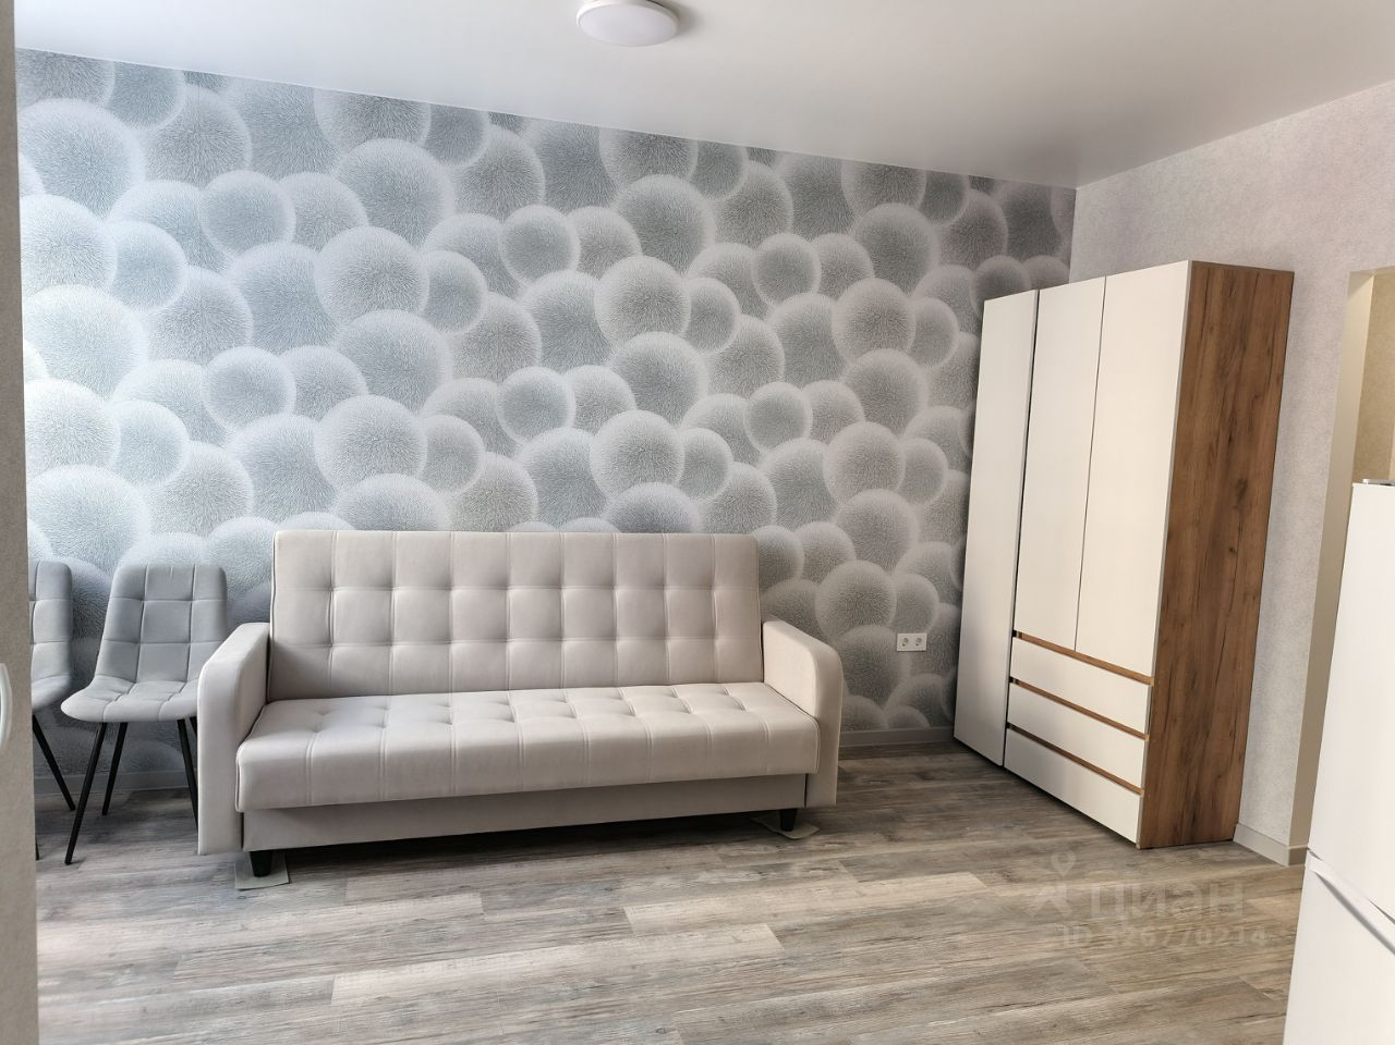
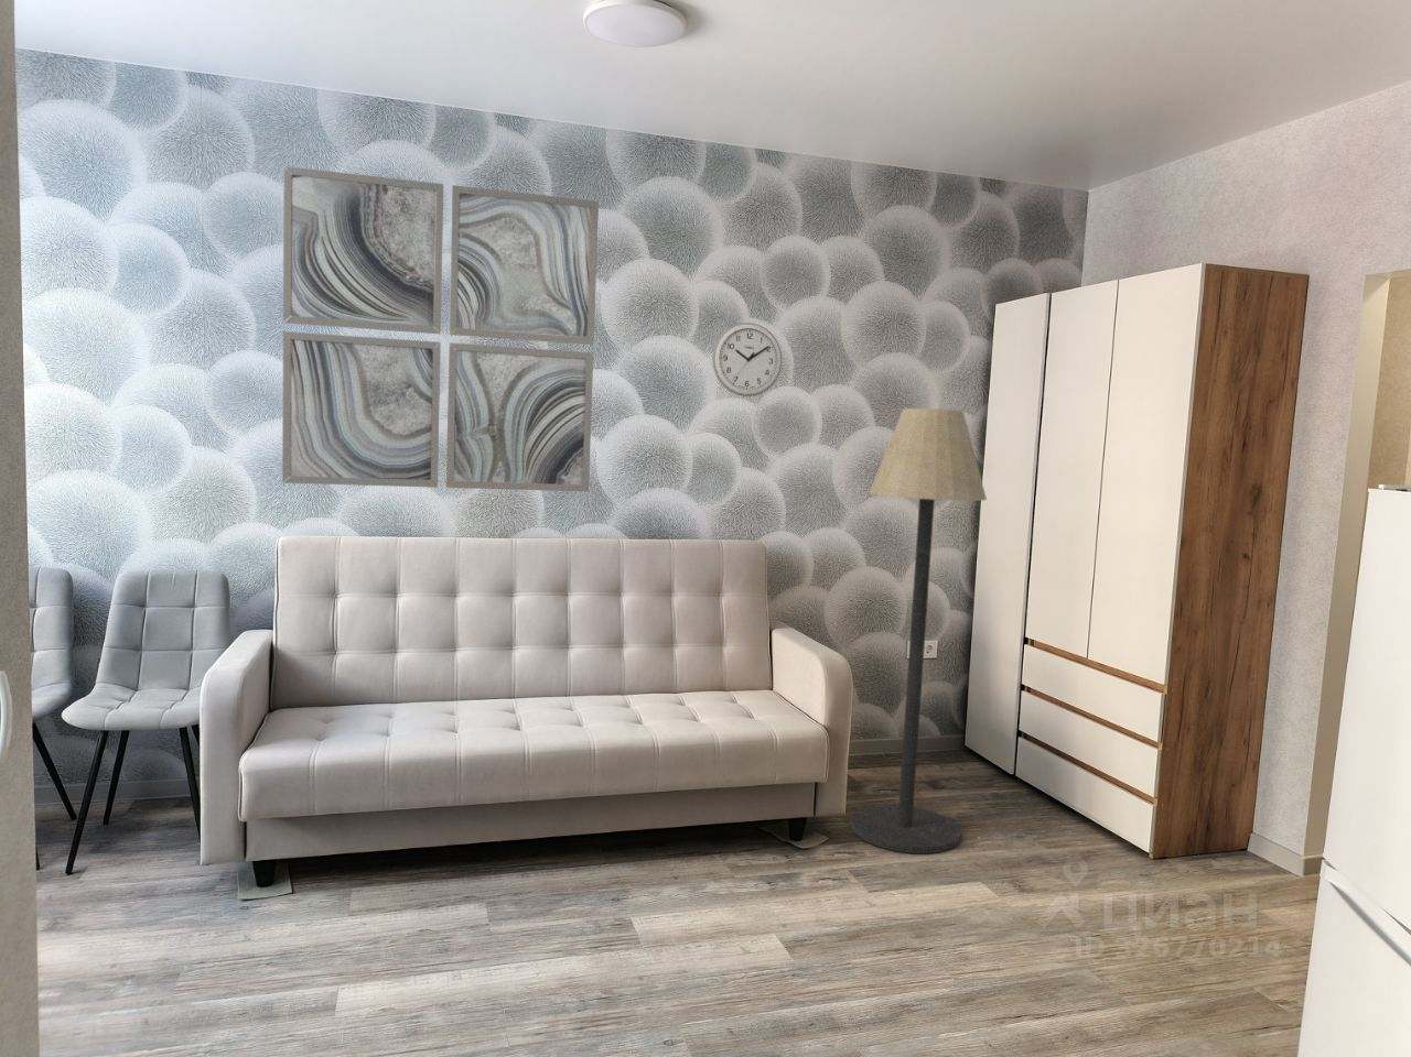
+ wall clock [711,322,783,397]
+ floor lamp [849,407,988,855]
+ wall art [281,165,600,493]
